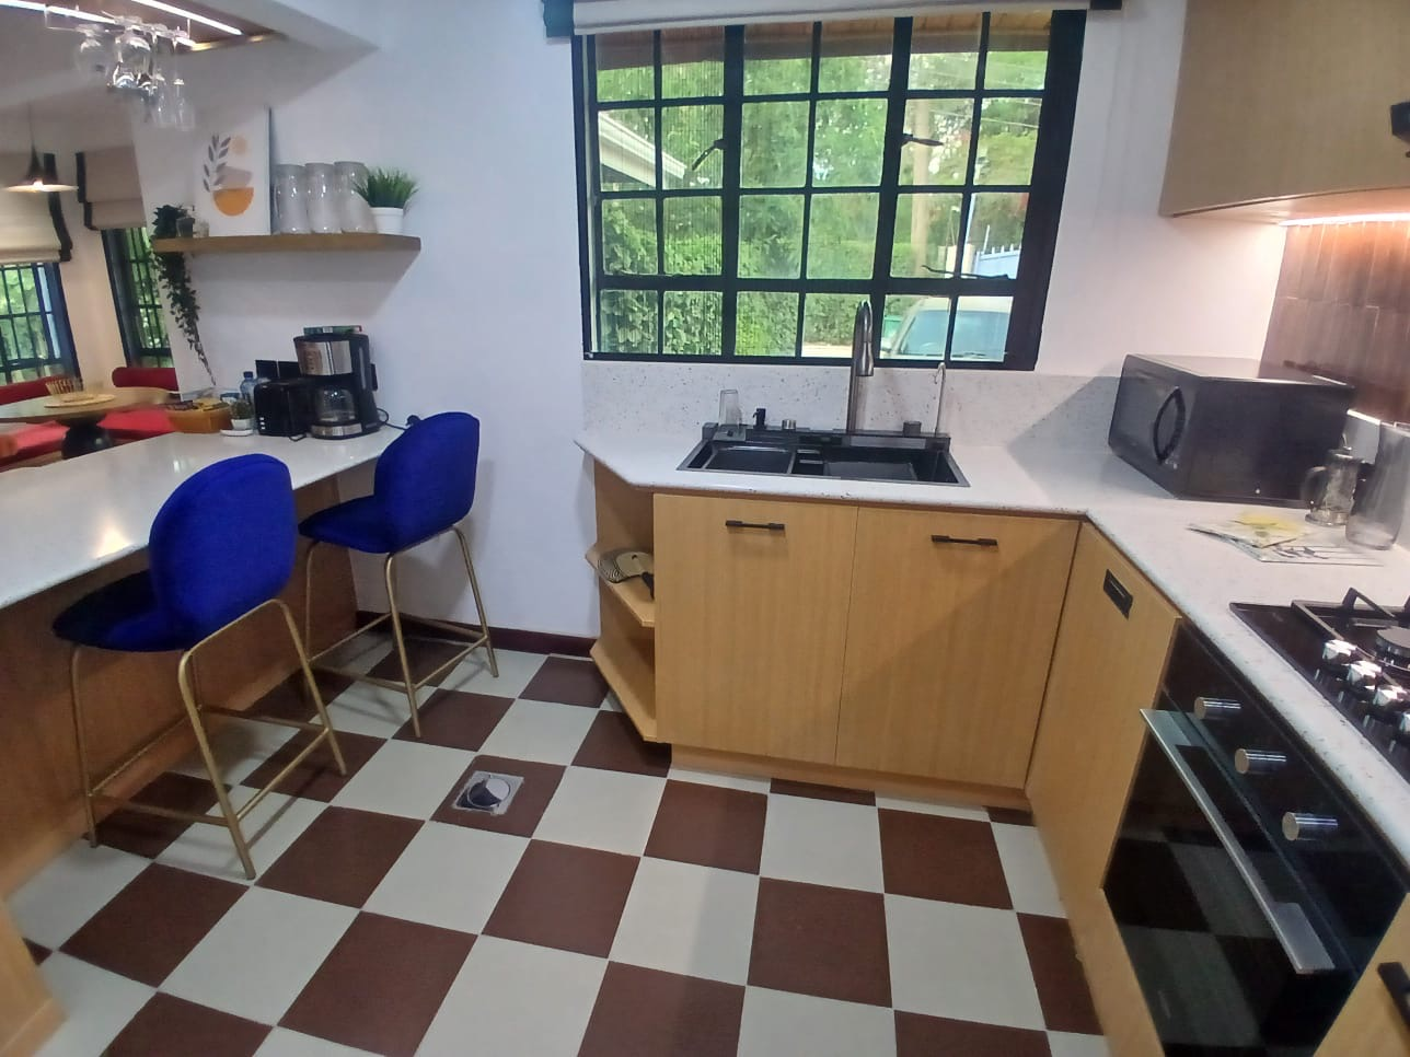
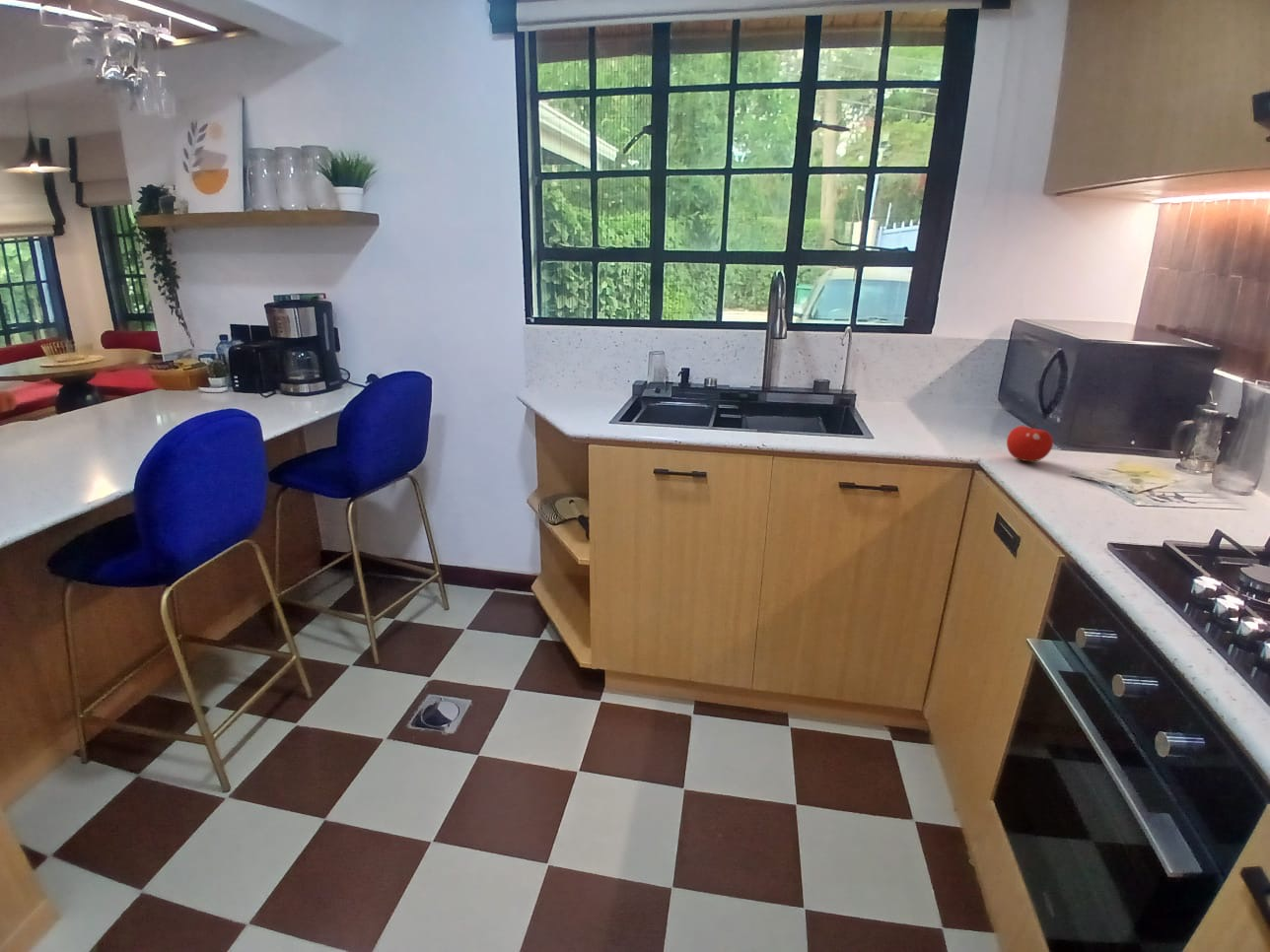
+ fruit [1006,421,1054,463]
